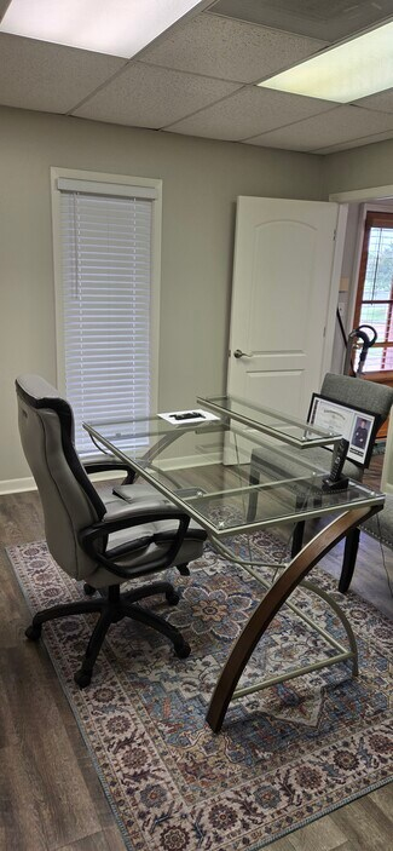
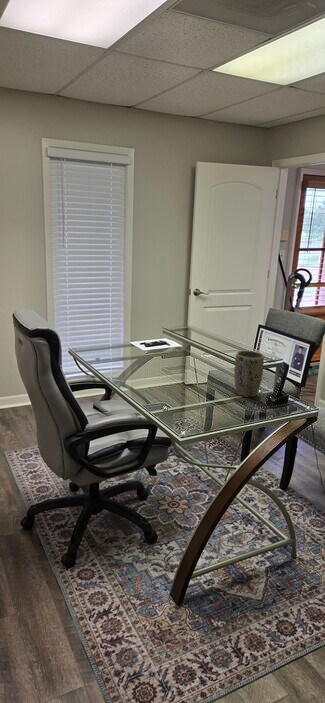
+ plant pot [233,350,265,398]
